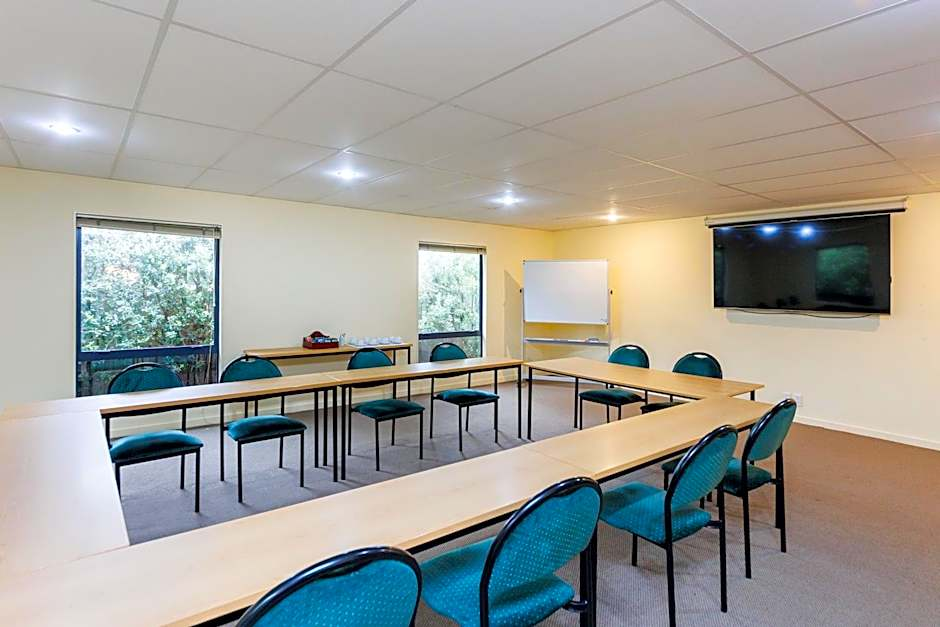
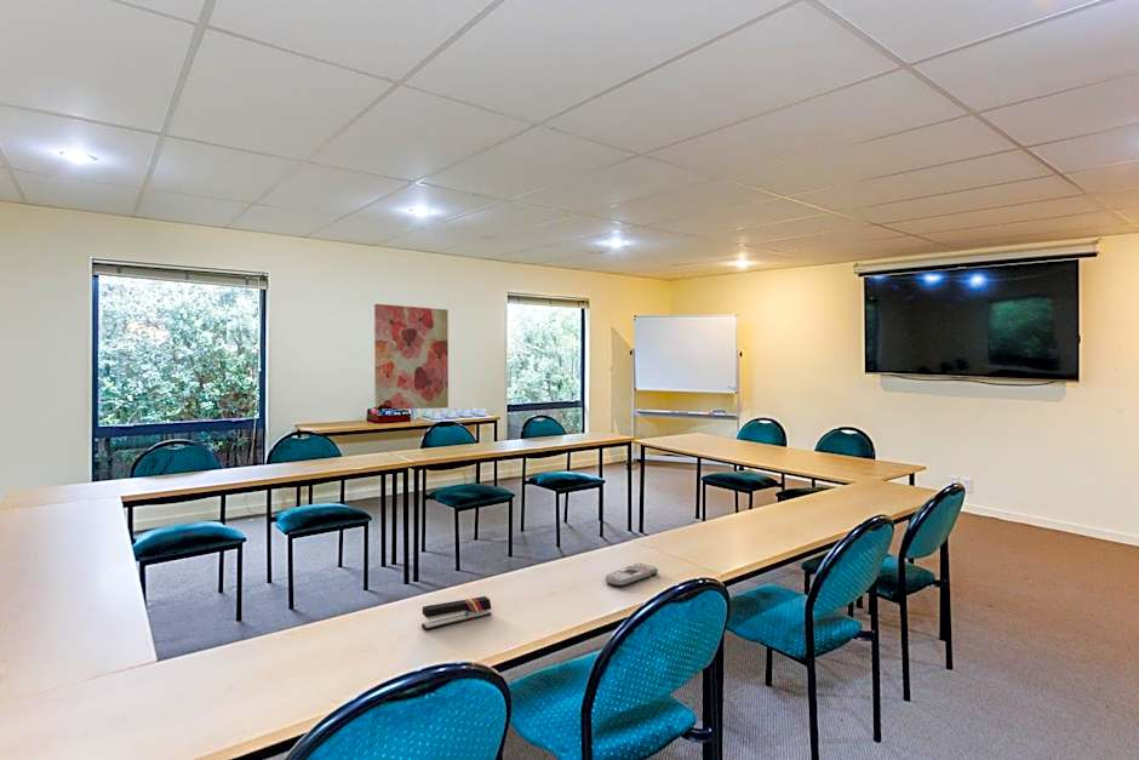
+ remote control [603,562,659,588]
+ wall art [373,303,450,411]
+ stapler [420,595,493,632]
